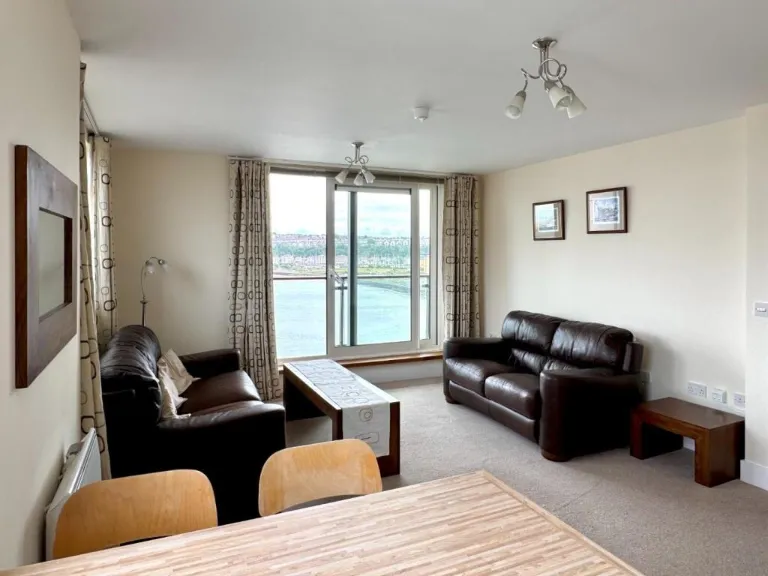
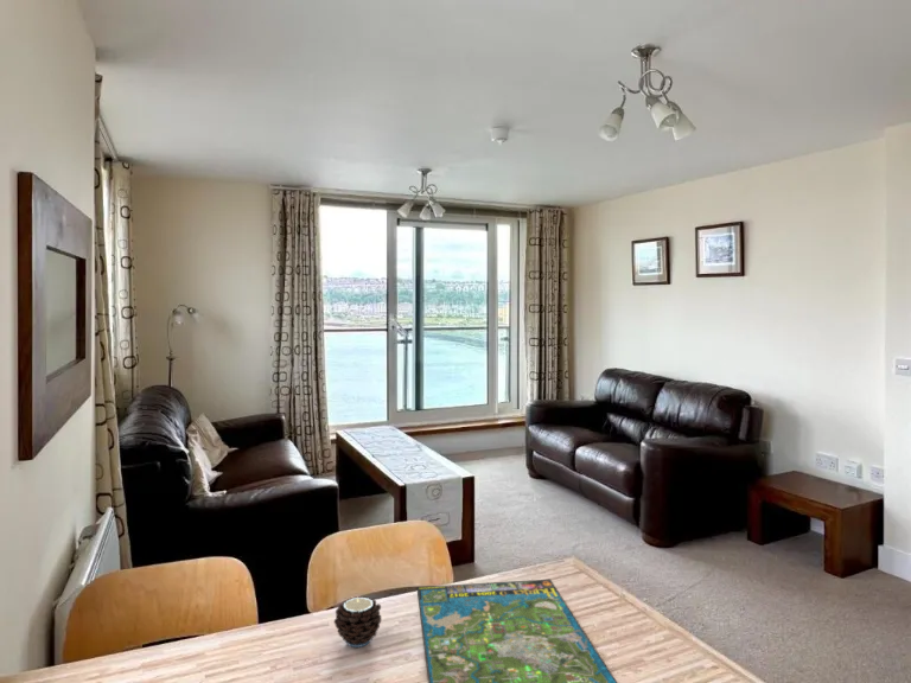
+ candle [333,595,383,649]
+ board game [416,579,618,683]
